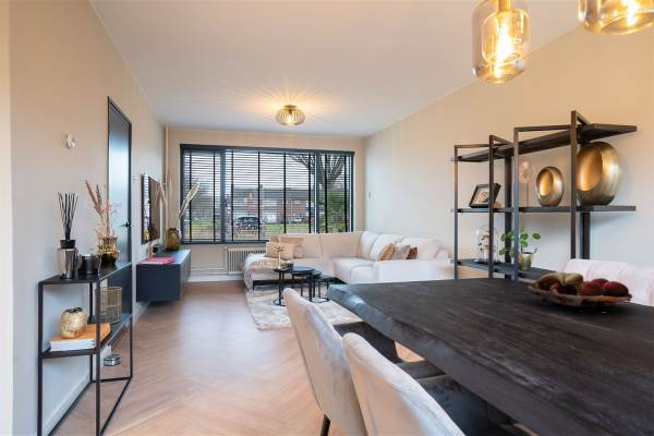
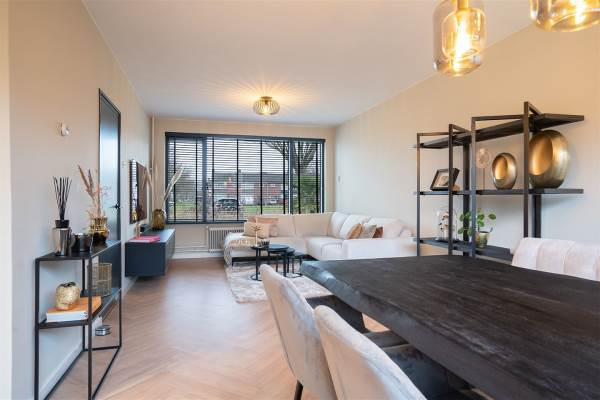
- fruit basket [526,270,633,313]
